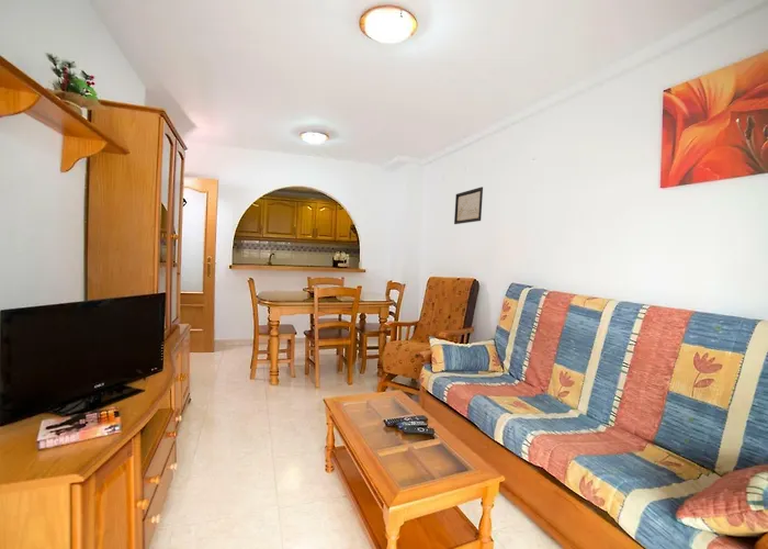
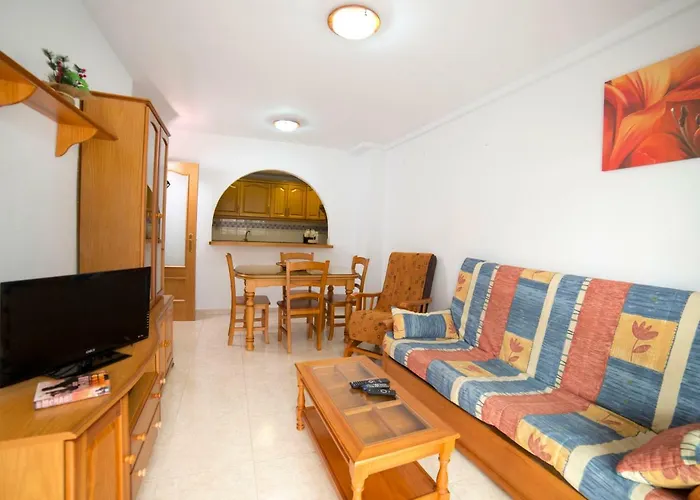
- wall art [453,186,484,225]
